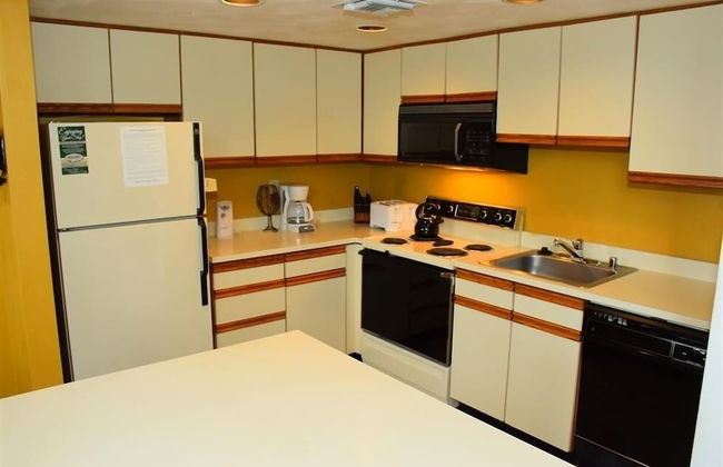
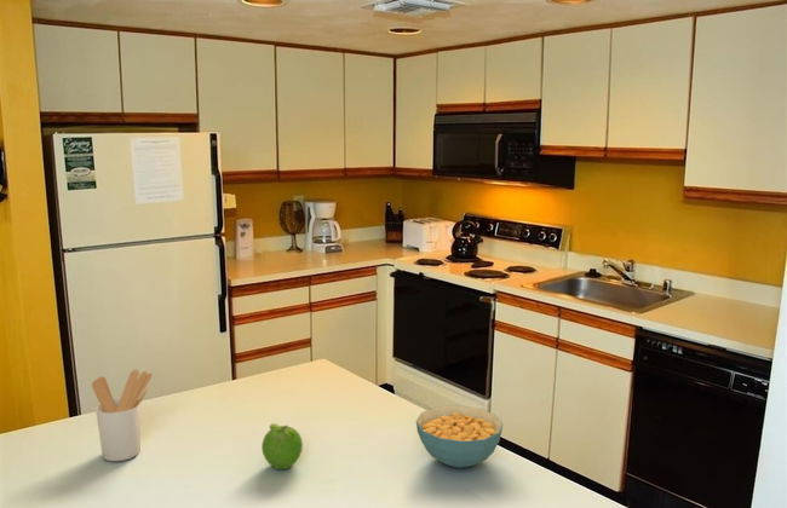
+ utensil holder [91,369,153,462]
+ fruit [260,422,304,471]
+ cereal bowl [415,404,504,469]
